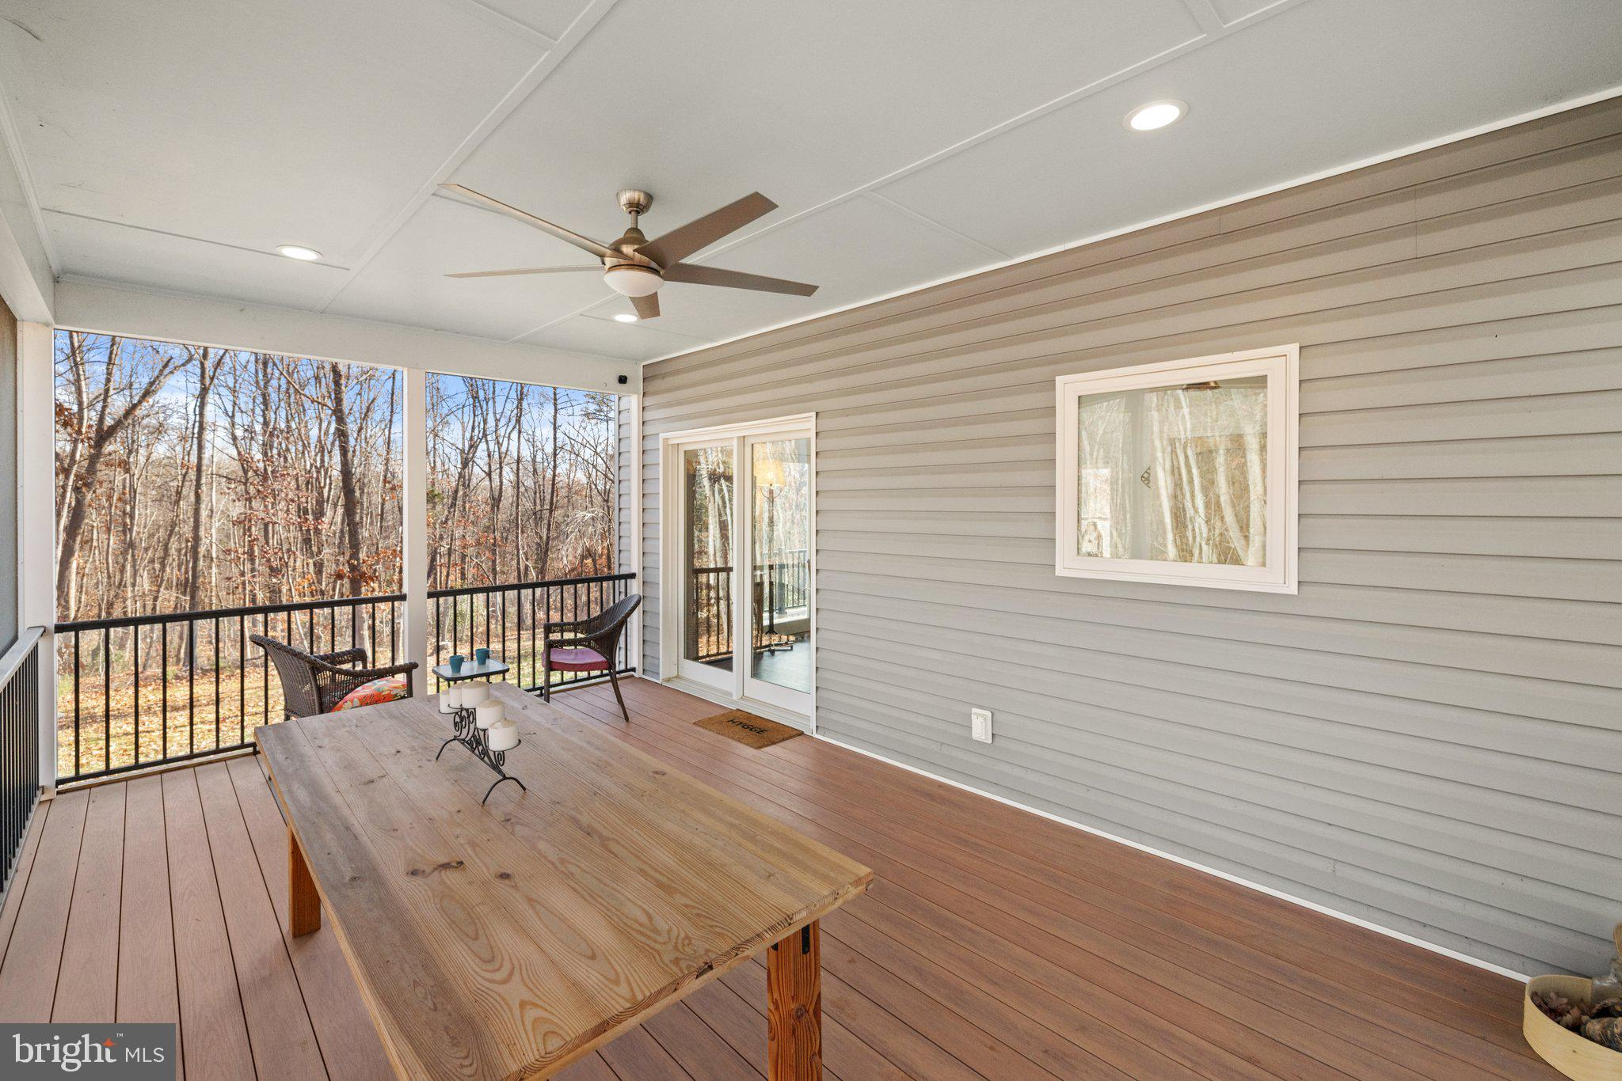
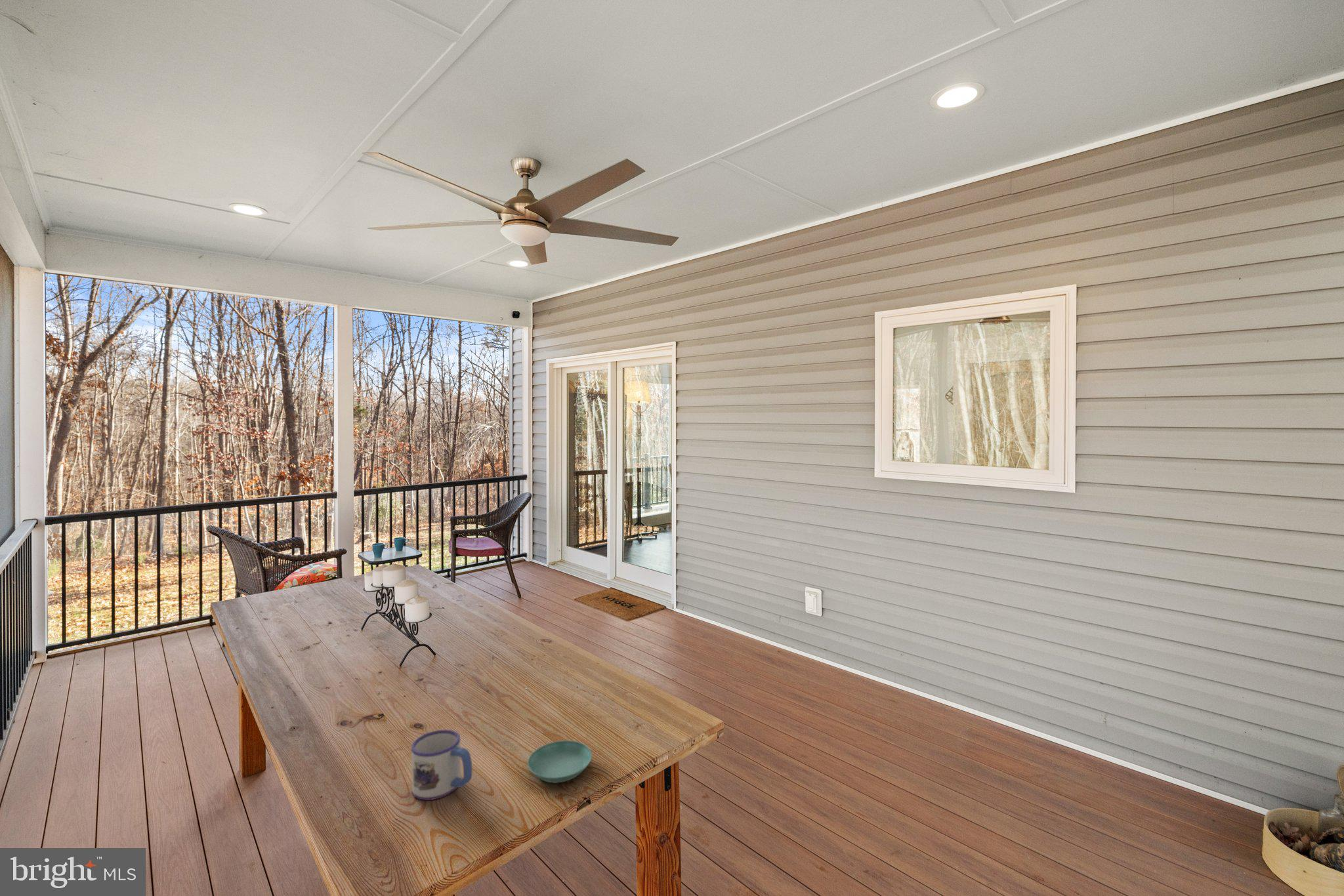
+ saucer [527,740,593,783]
+ mug [411,729,473,801]
